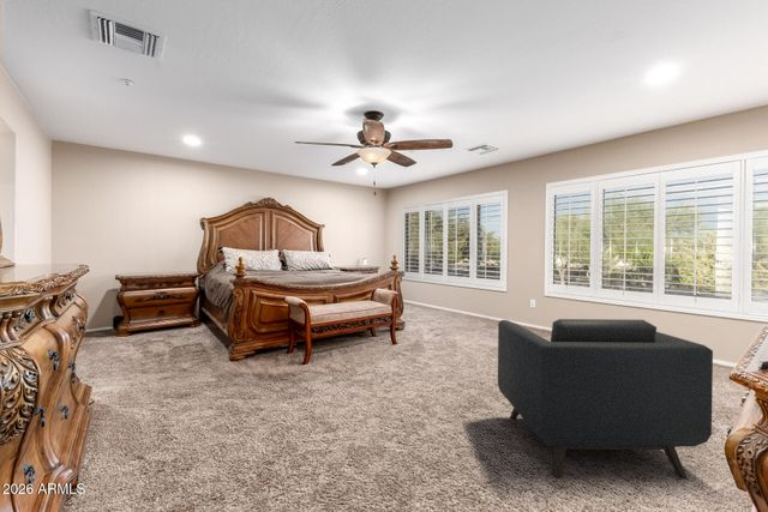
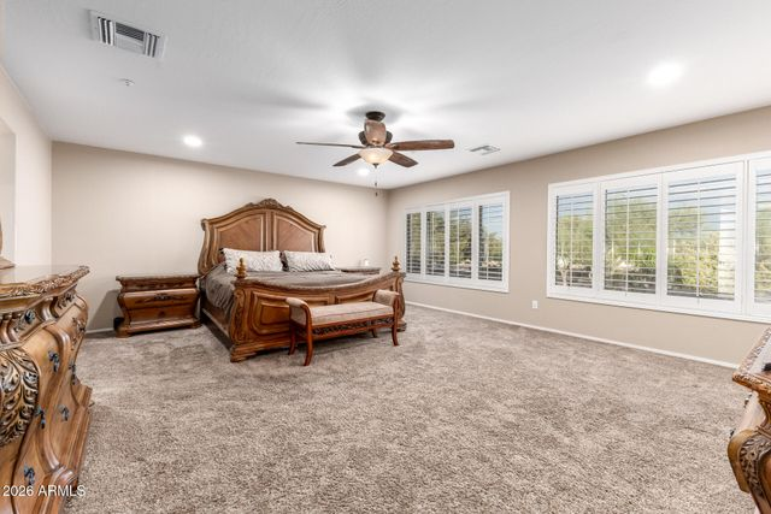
- armchair [497,318,714,480]
